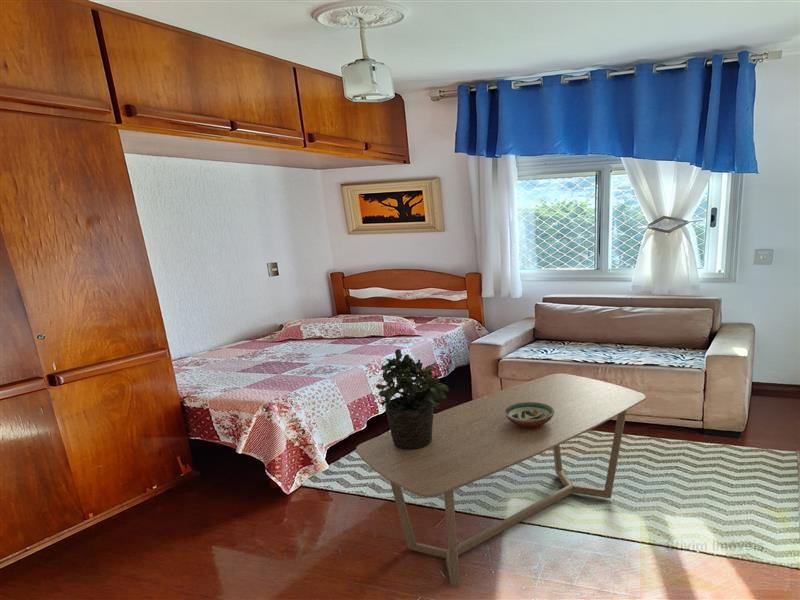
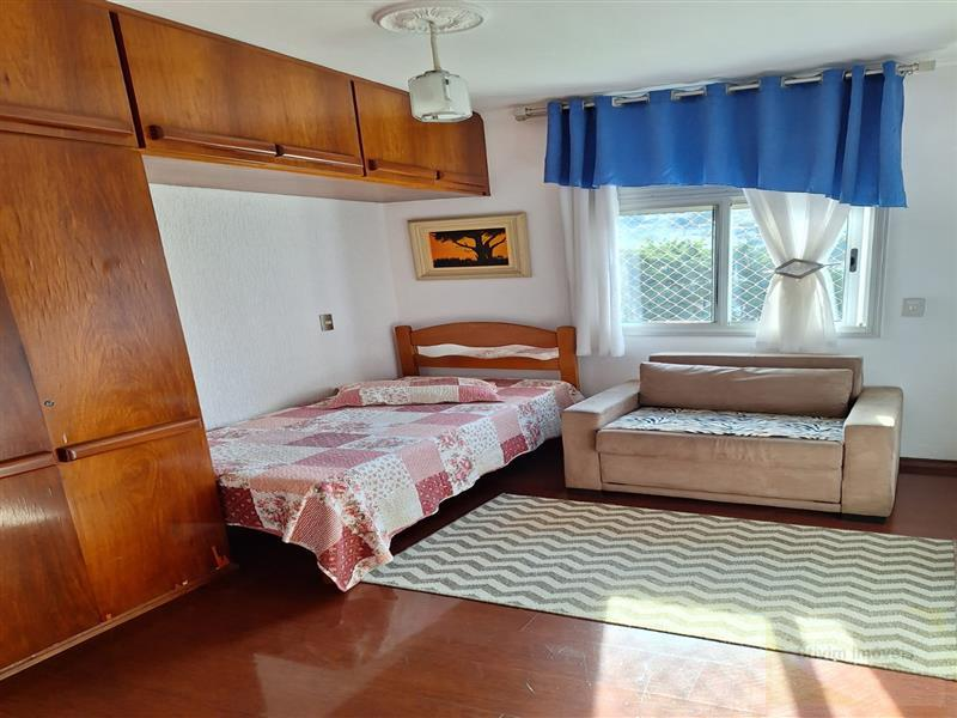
- decorative bowl [504,402,554,427]
- potted plant [375,348,450,450]
- coffee table [355,373,647,588]
